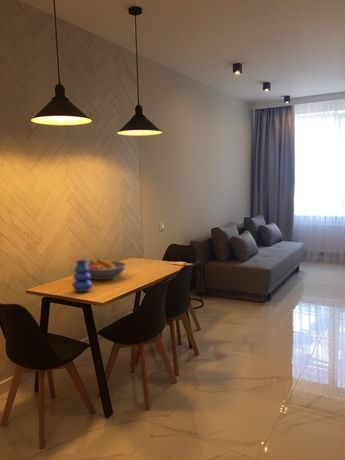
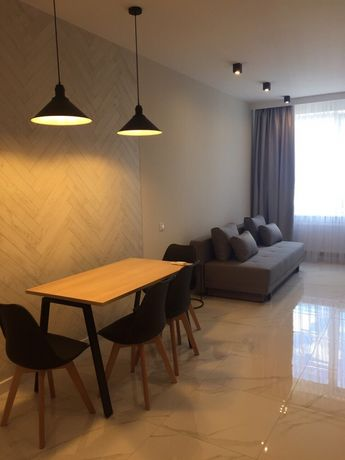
- vase [71,259,93,293]
- fruit bowl [86,259,127,281]
